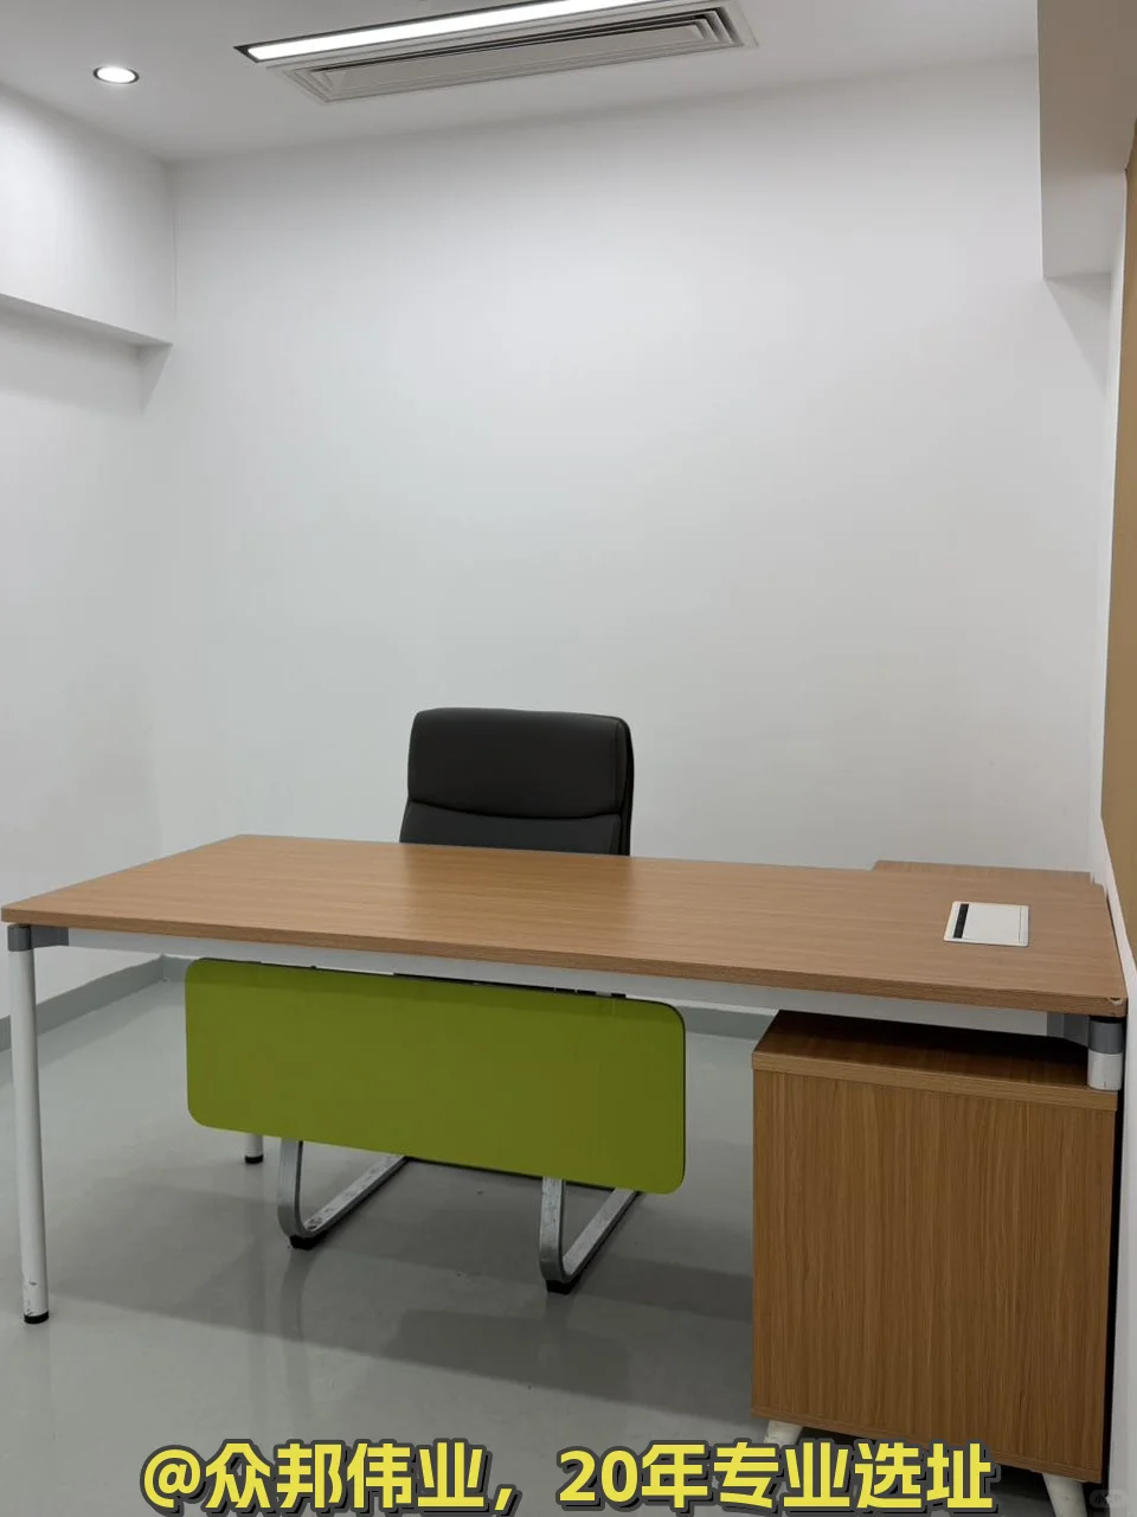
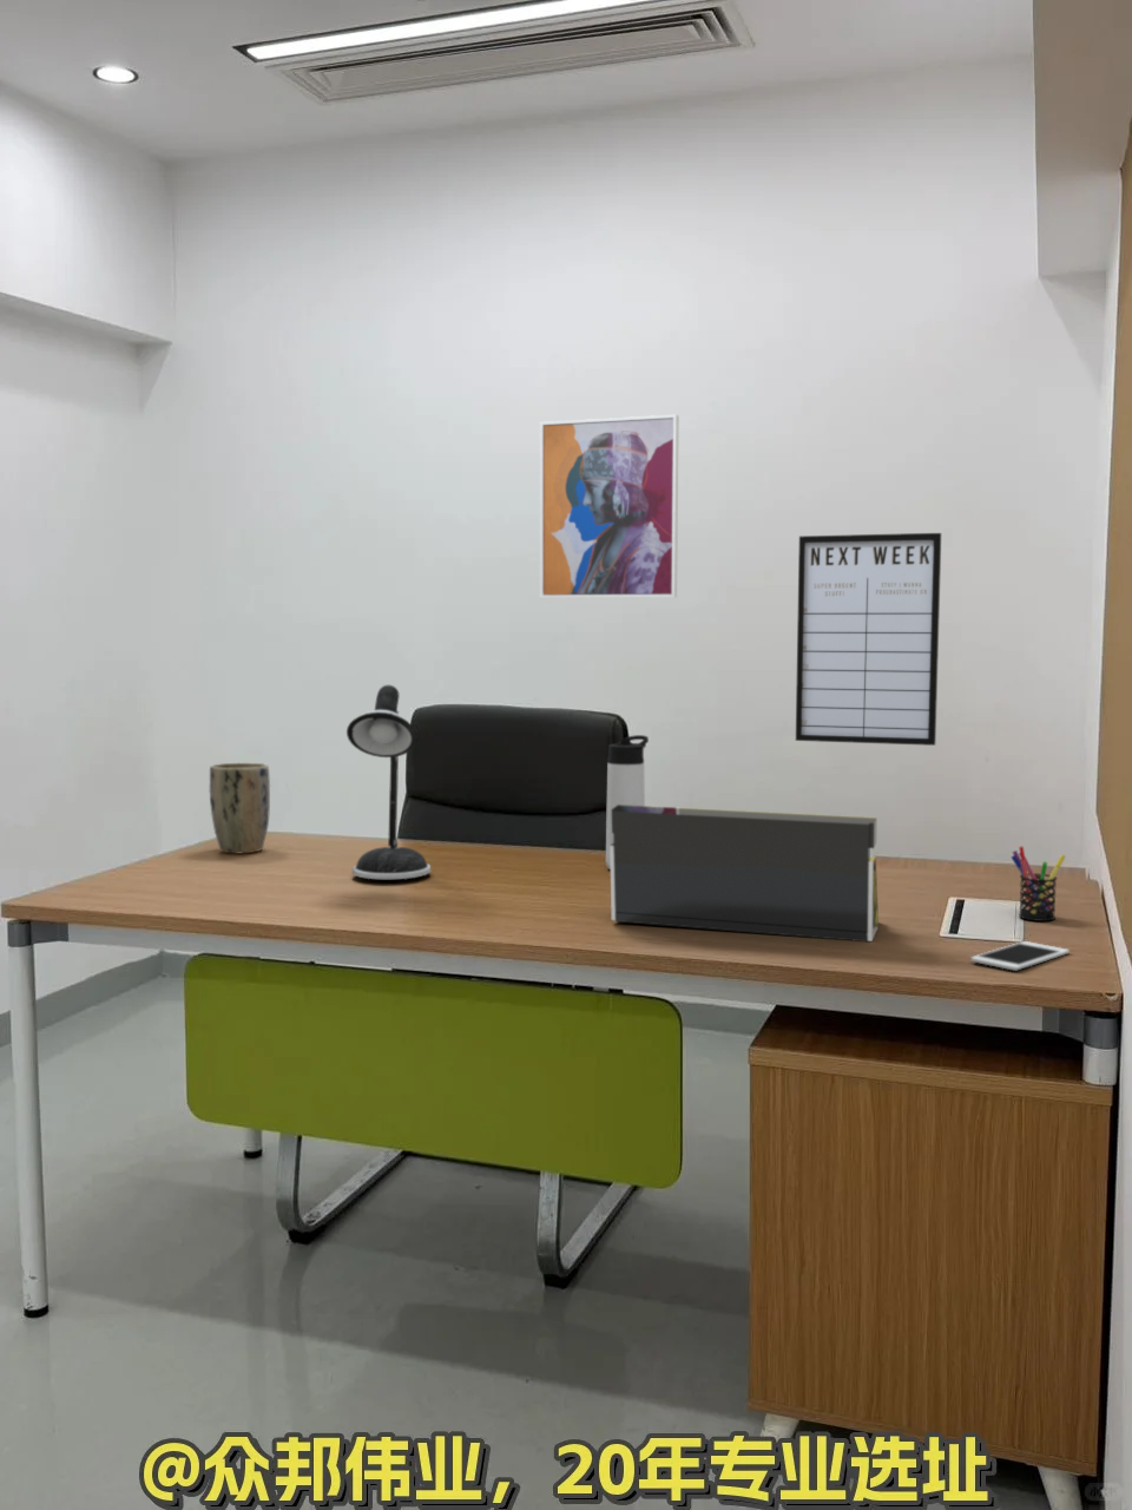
+ thermos bottle [605,734,649,870]
+ wall art [539,414,680,599]
+ desk lamp [346,684,432,880]
+ desk organizer [610,805,880,943]
+ pen holder [1010,844,1067,923]
+ writing board [794,531,942,747]
+ cell phone [970,940,1070,973]
+ plant pot [209,761,271,854]
